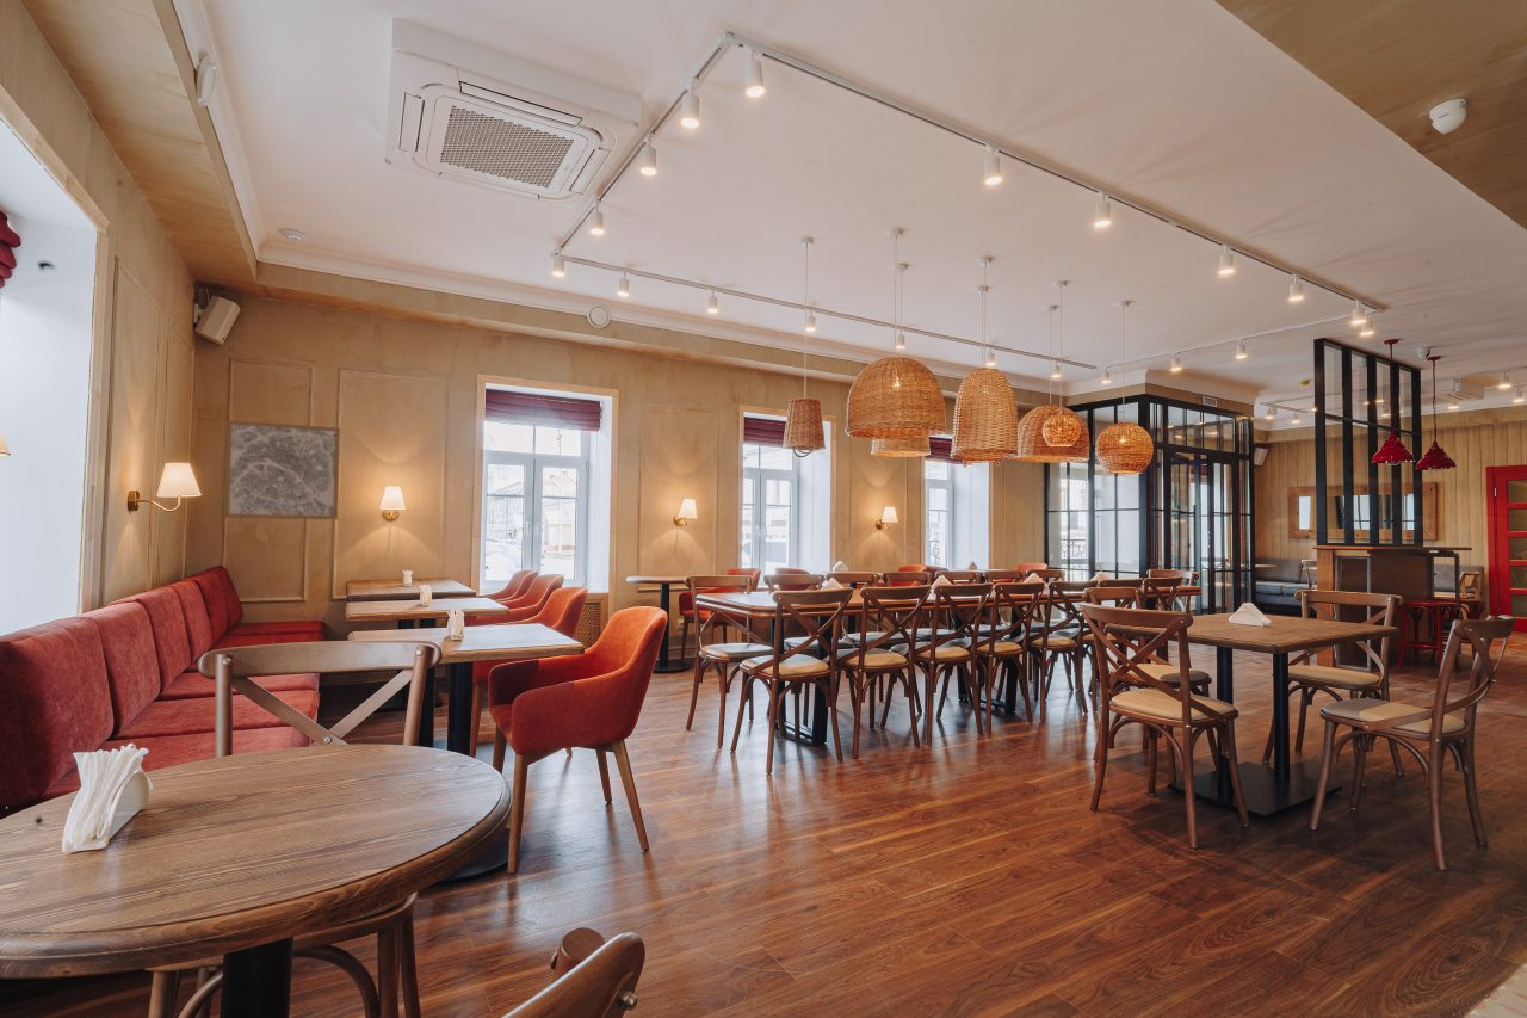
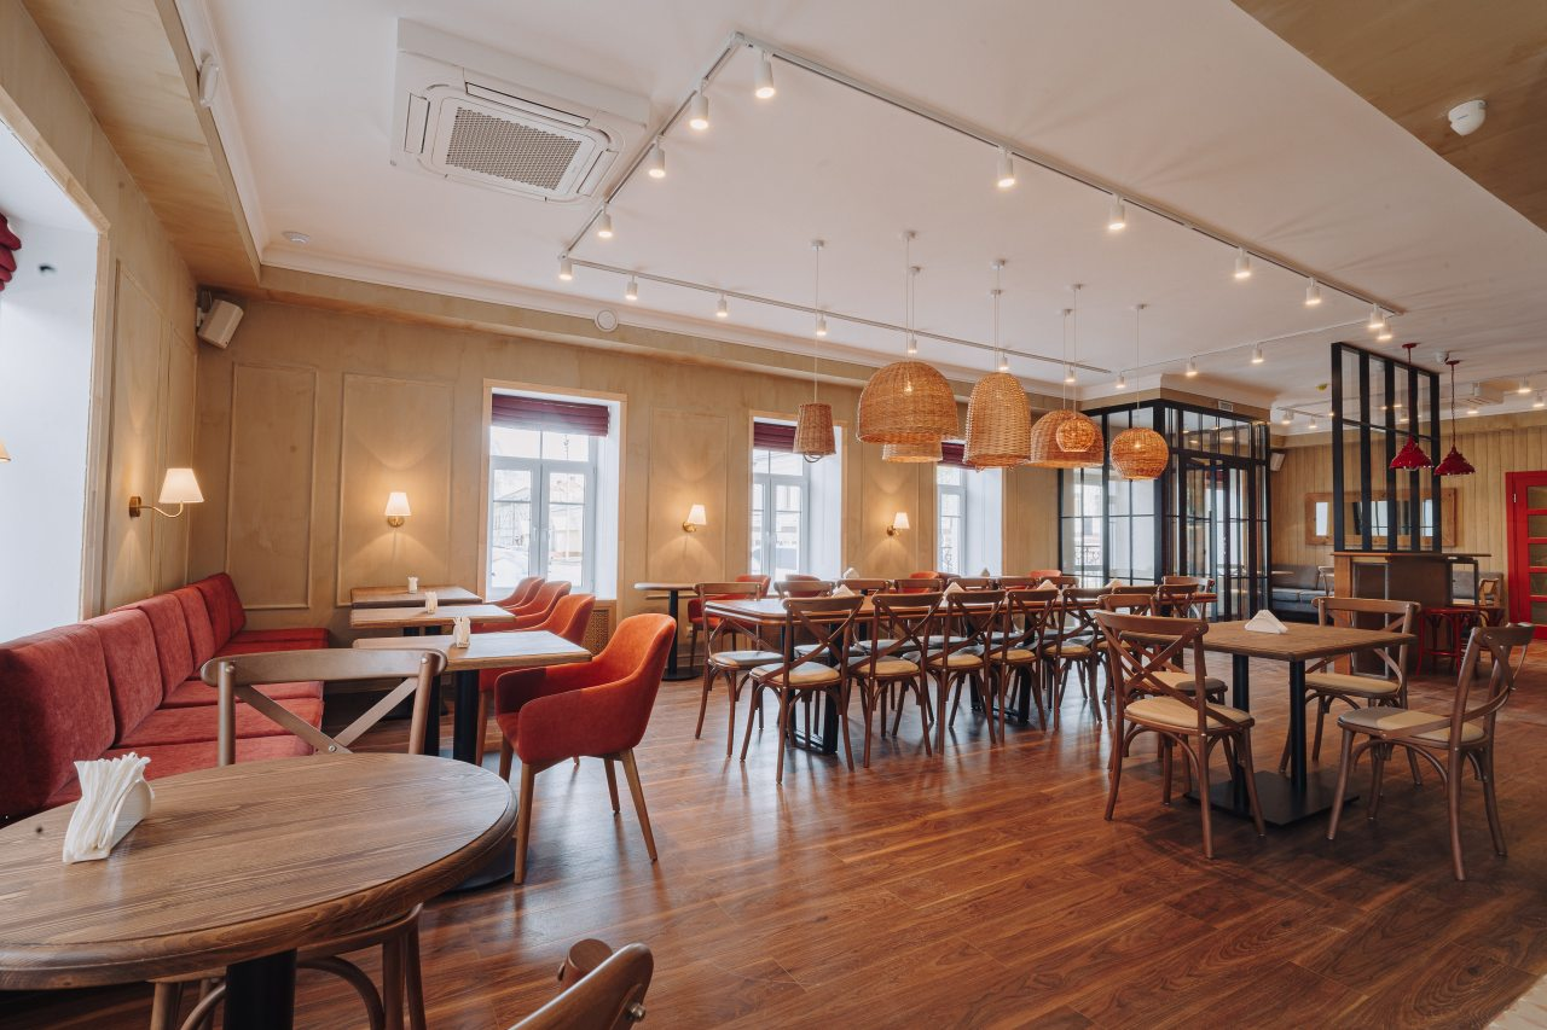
- wall art [223,419,341,520]
